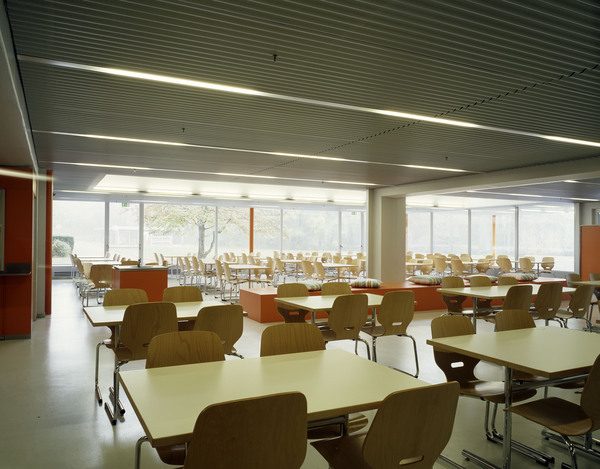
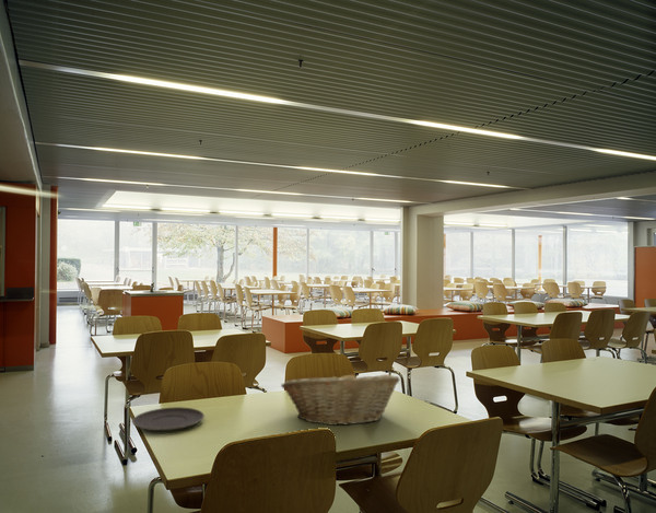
+ fruit basket [280,369,400,427]
+ plate [131,406,206,432]
